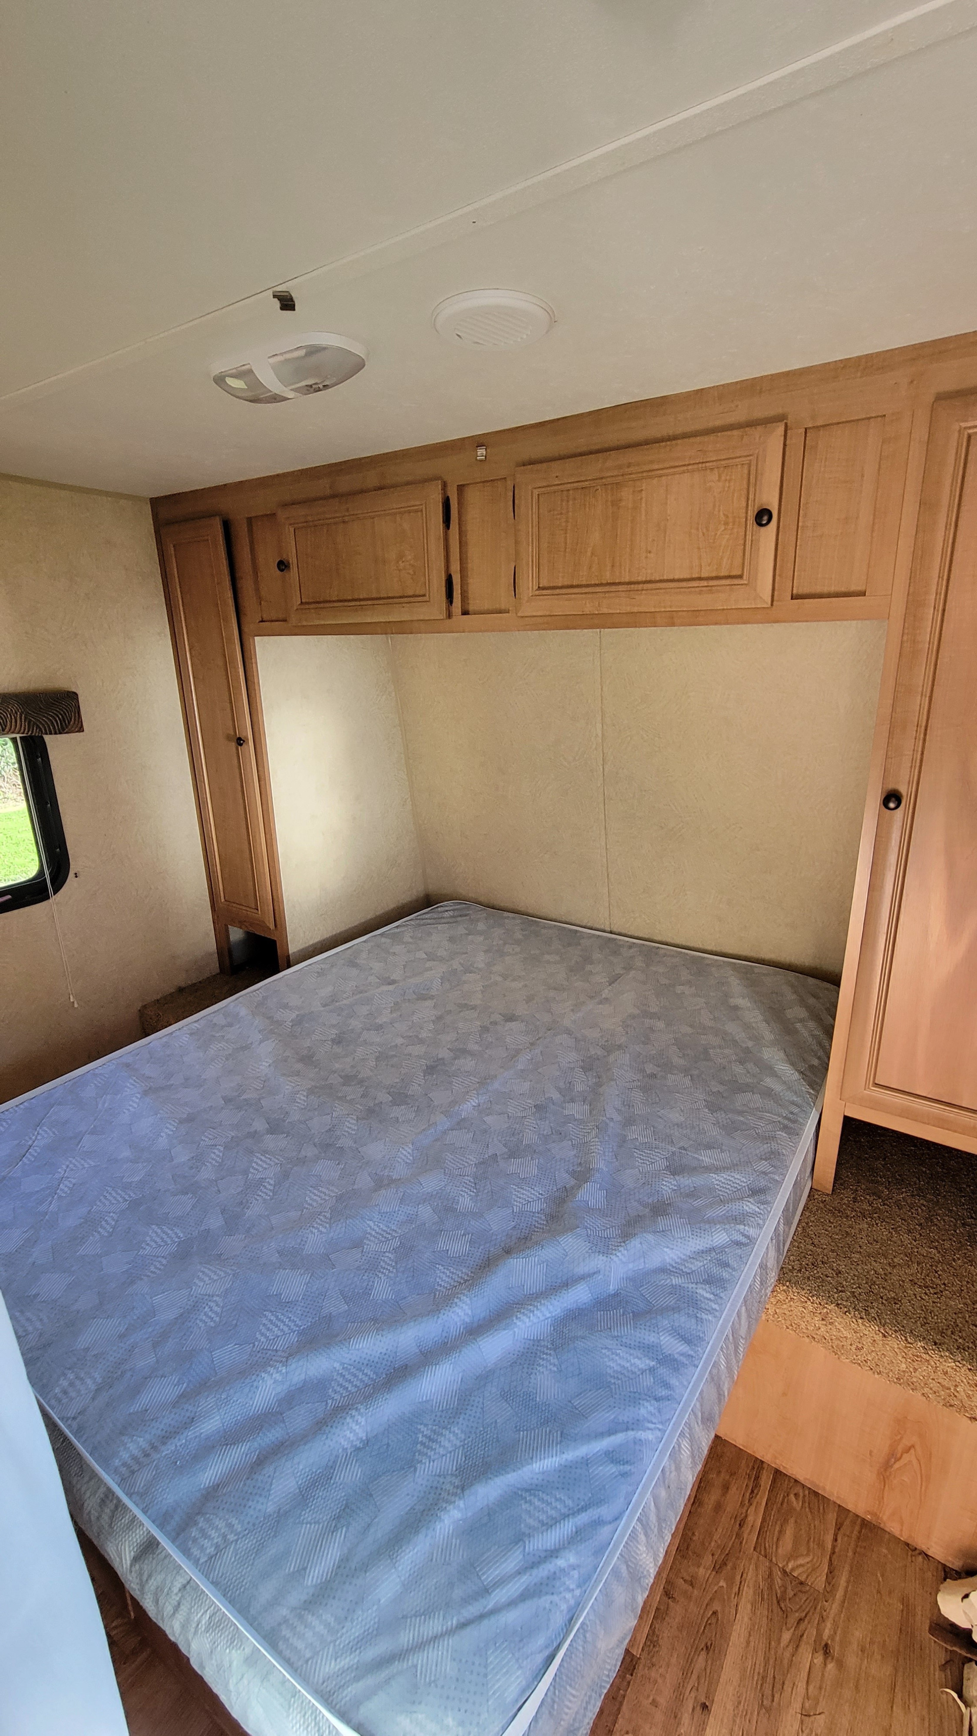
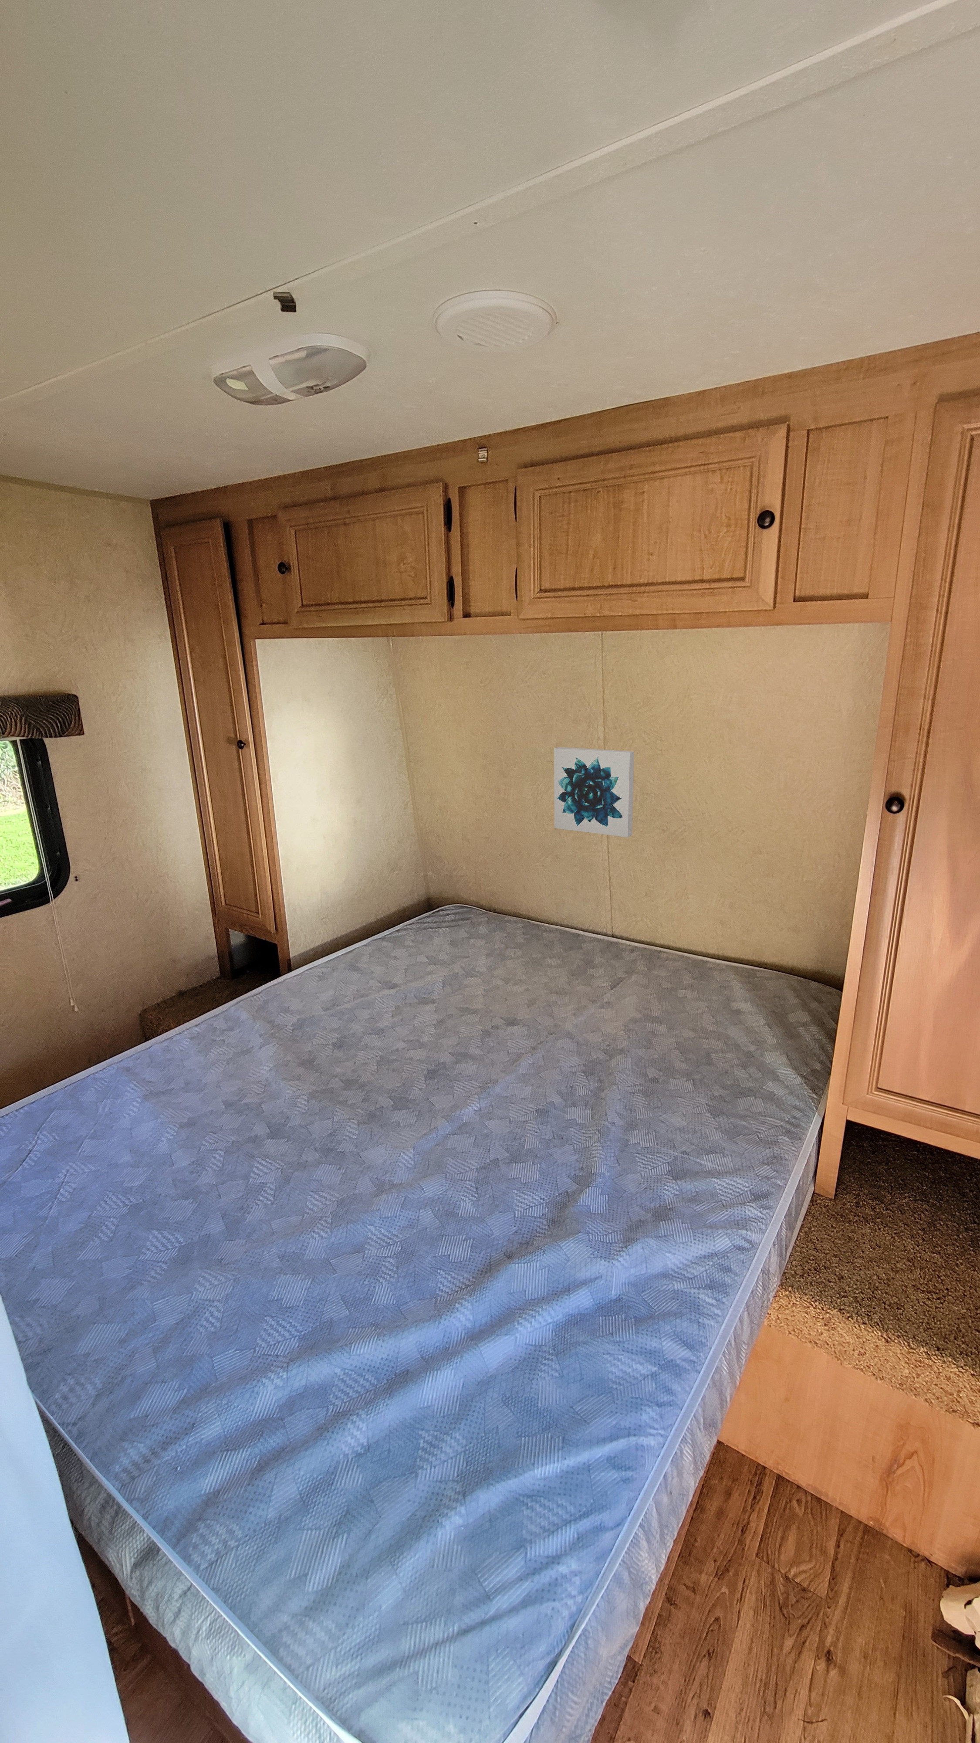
+ wall art [554,747,634,838]
